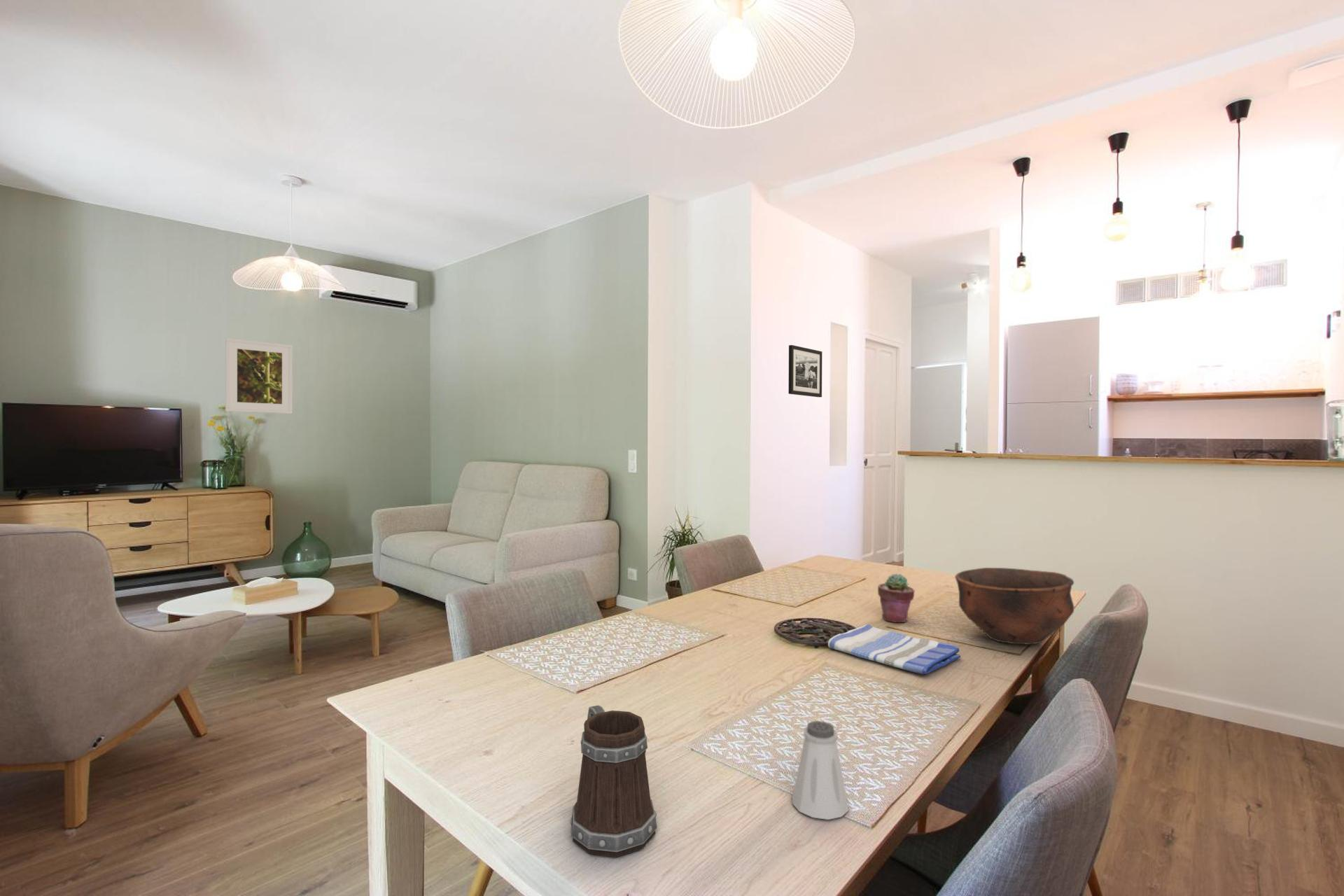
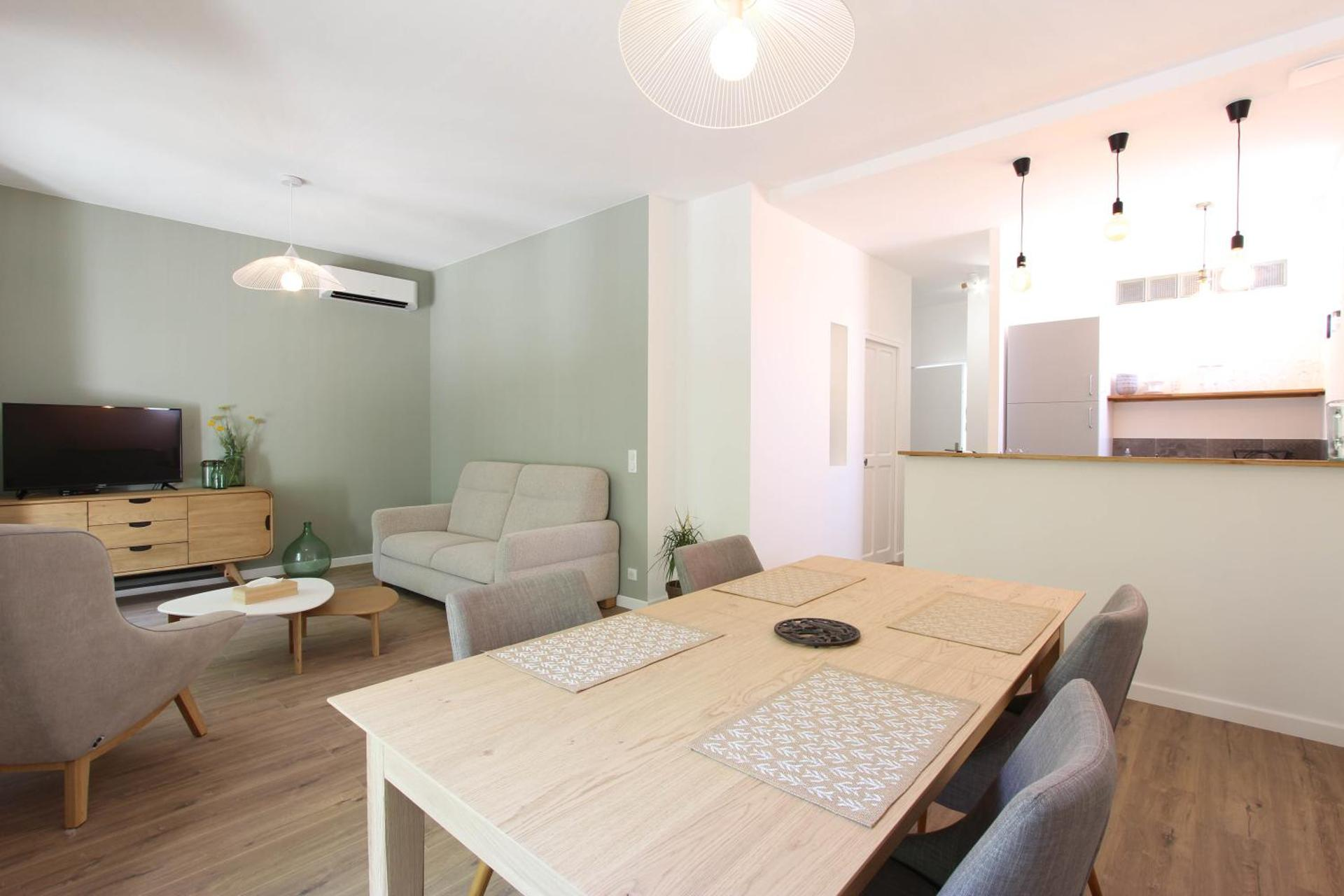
- bowl [954,567,1075,645]
- saltshaker [792,720,849,820]
- dish towel [827,624,961,675]
- mug [569,705,658,858]
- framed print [225,337,293,414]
- picture frame [787,344,823,398]
- potted succulent [877,573,915,623]
